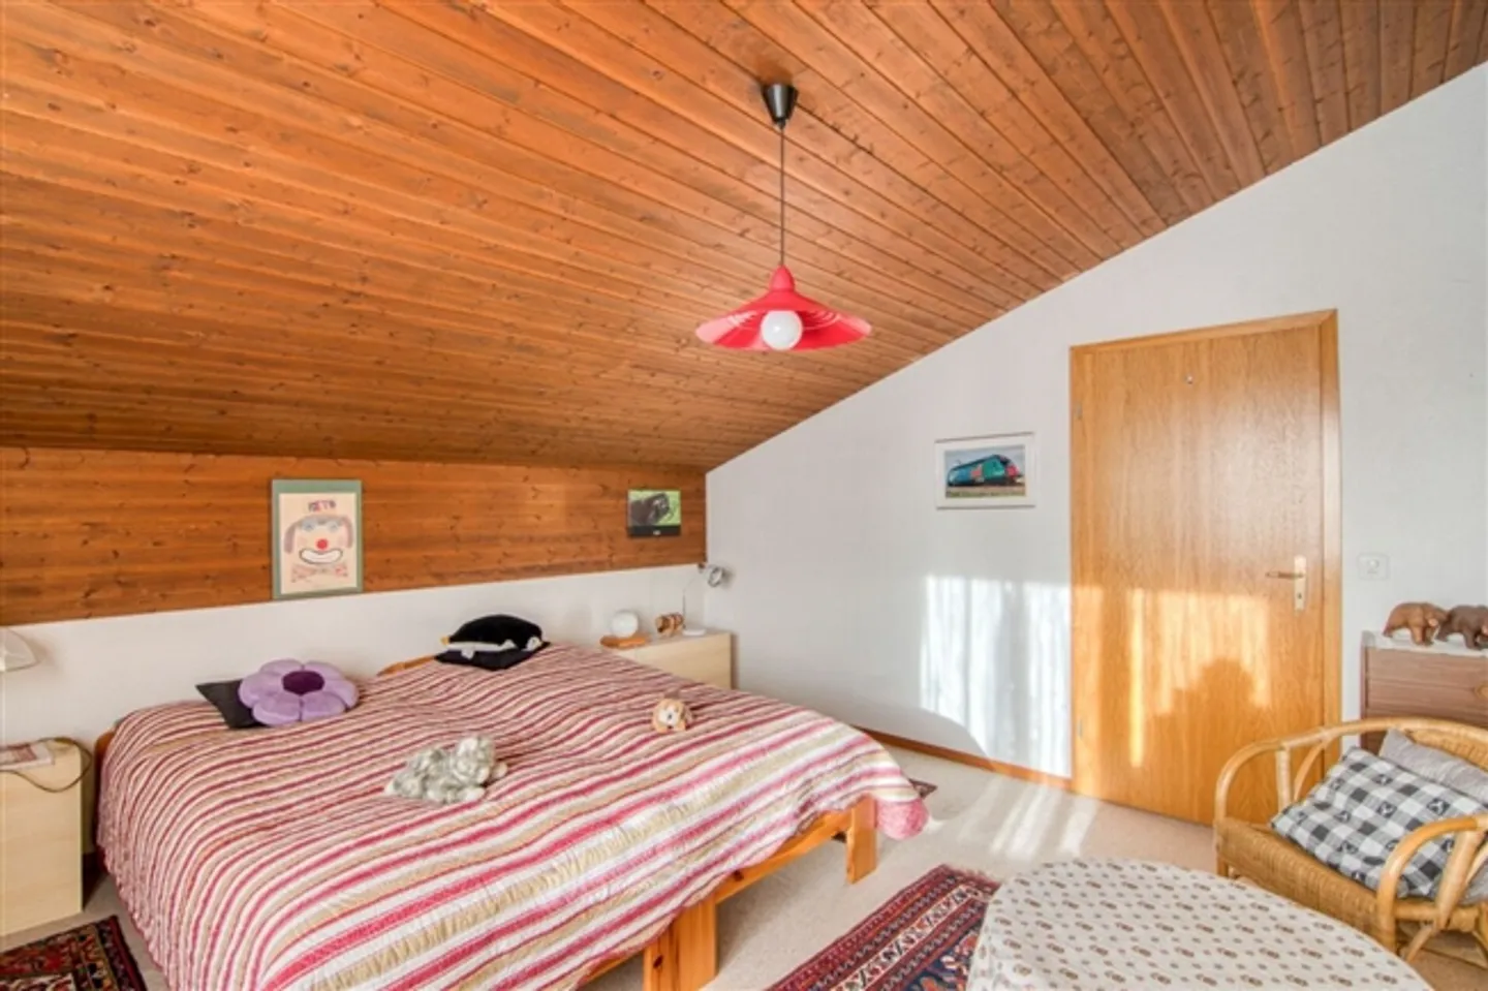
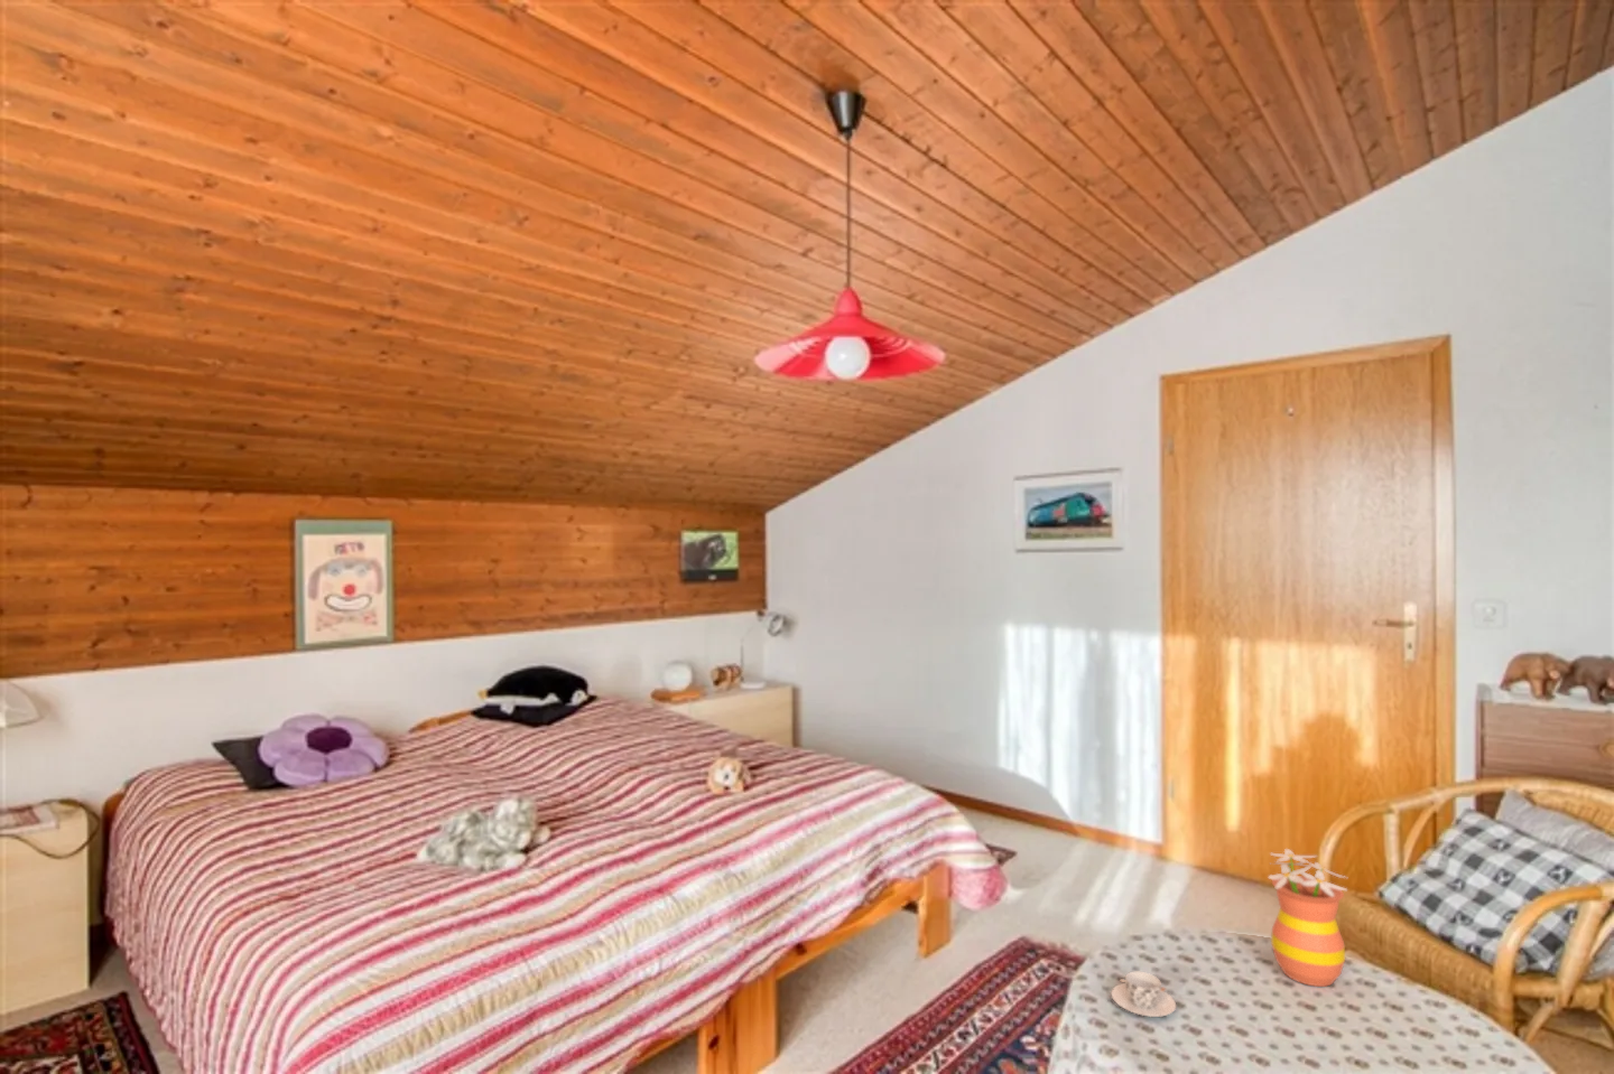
+ teacup [1110,971,1176,1018]
+ flowerpot [1267,847,1348,988]
